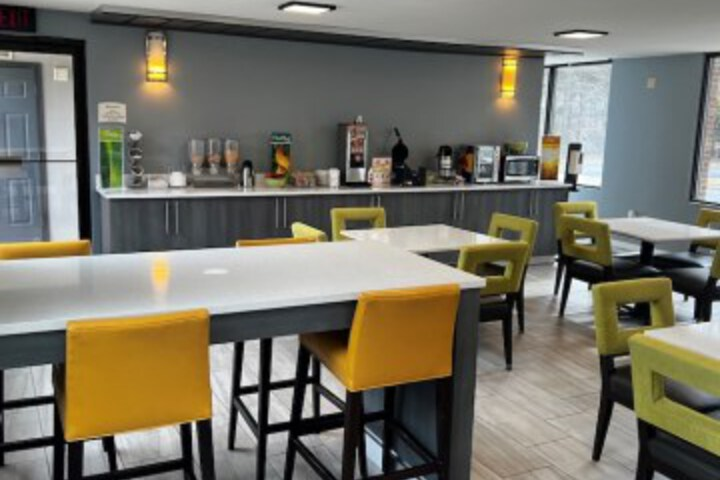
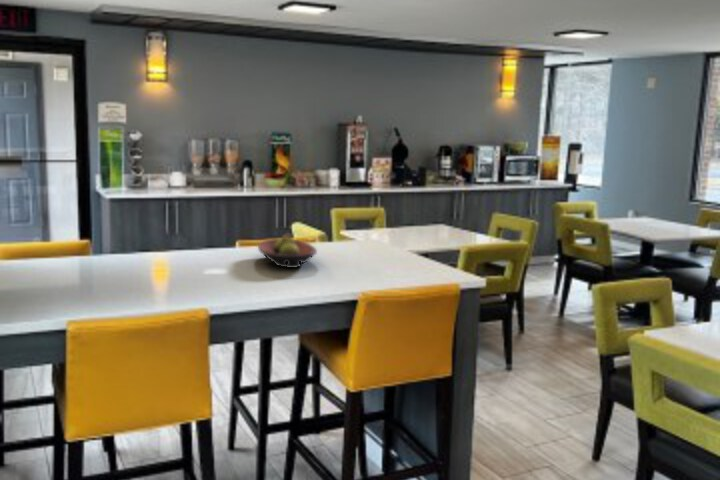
+ fruit bowl [257,233,318,269]
